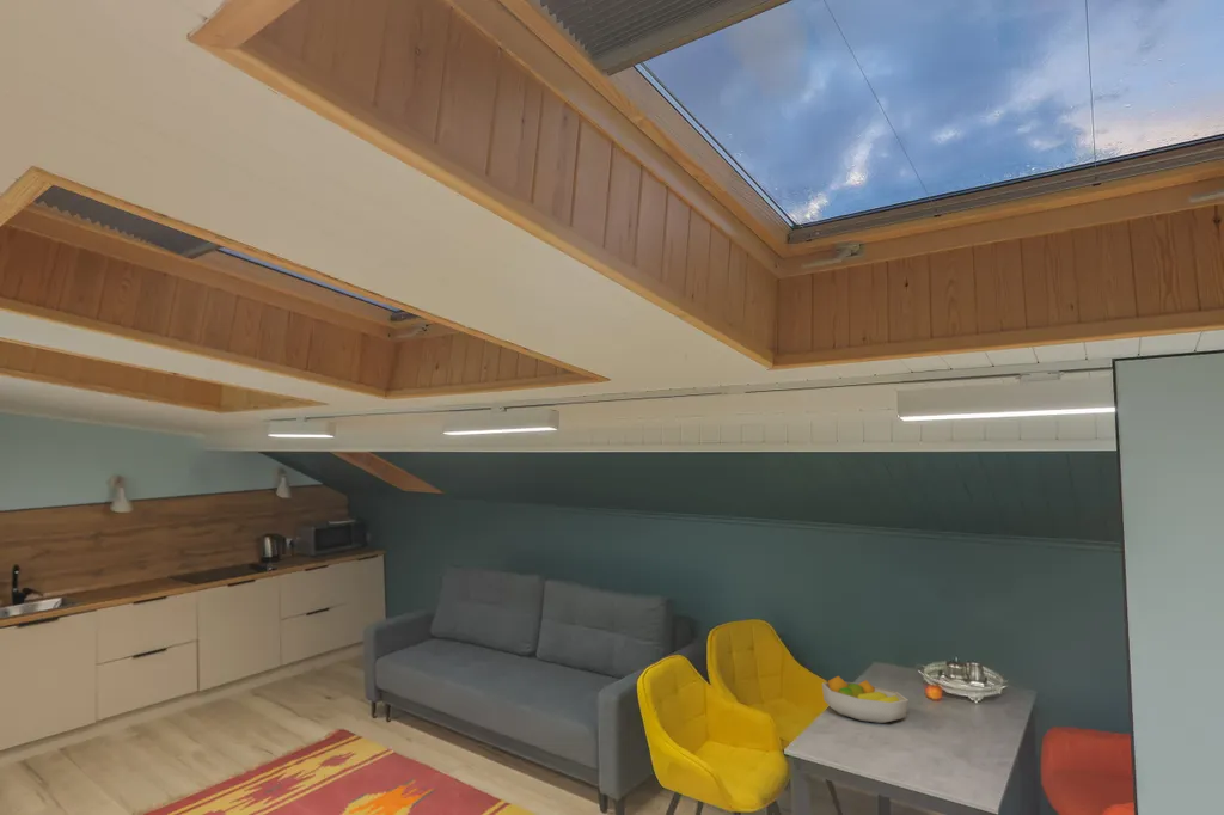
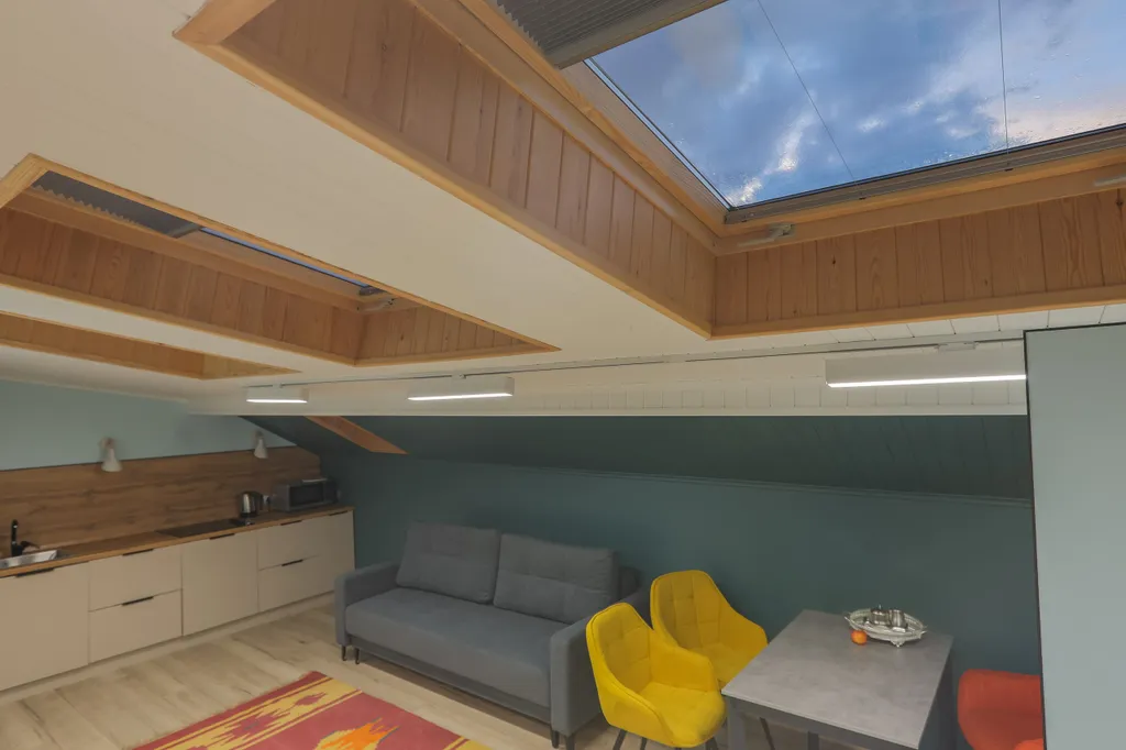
- fruit bowl [821,675,910,724]
